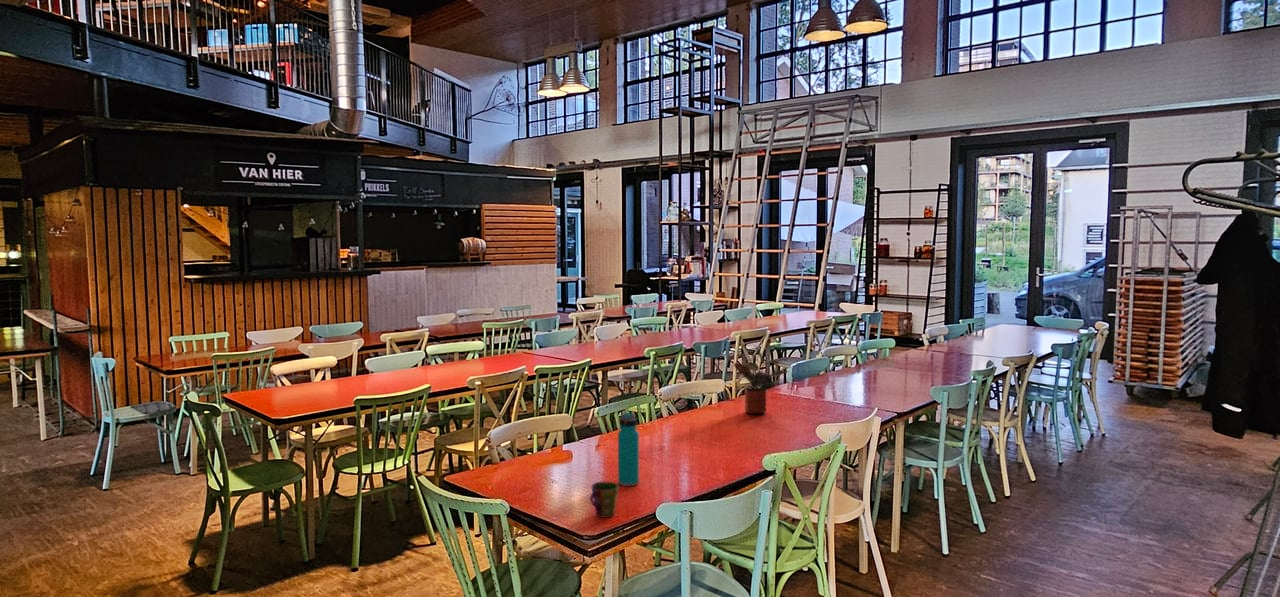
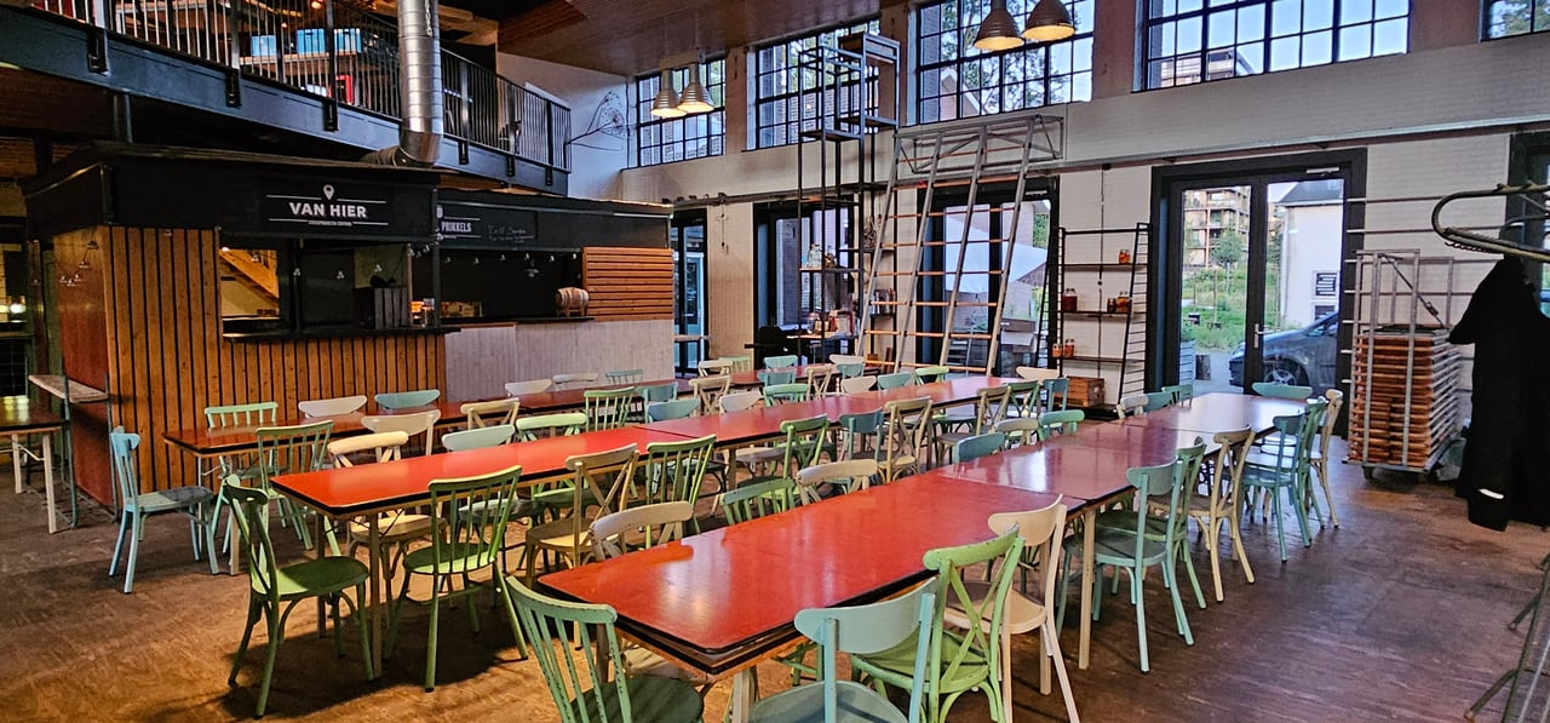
- potted plant [733,343,791,415]
- water bottle [617,412,640,487]
- cup [589,481,619,519]
